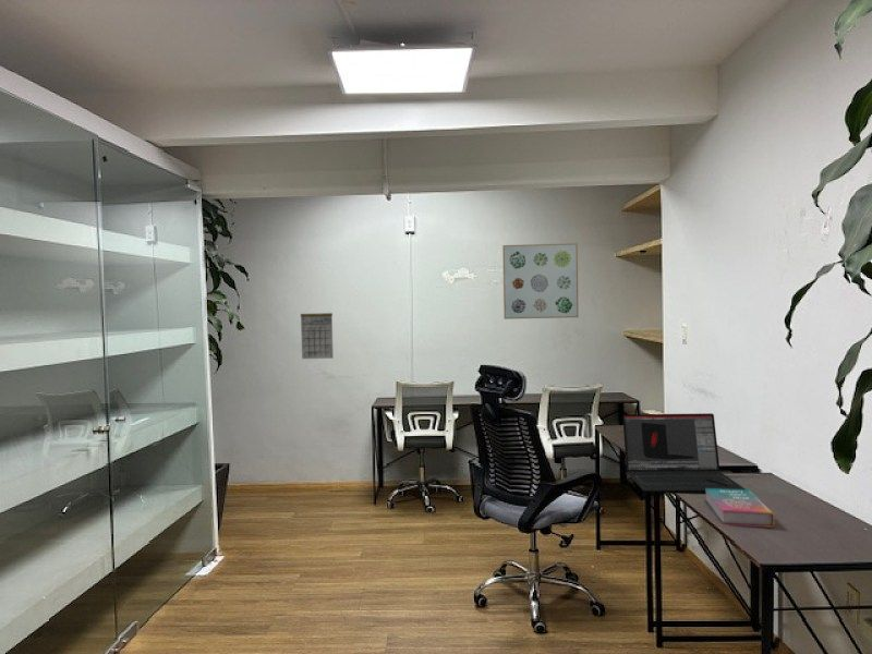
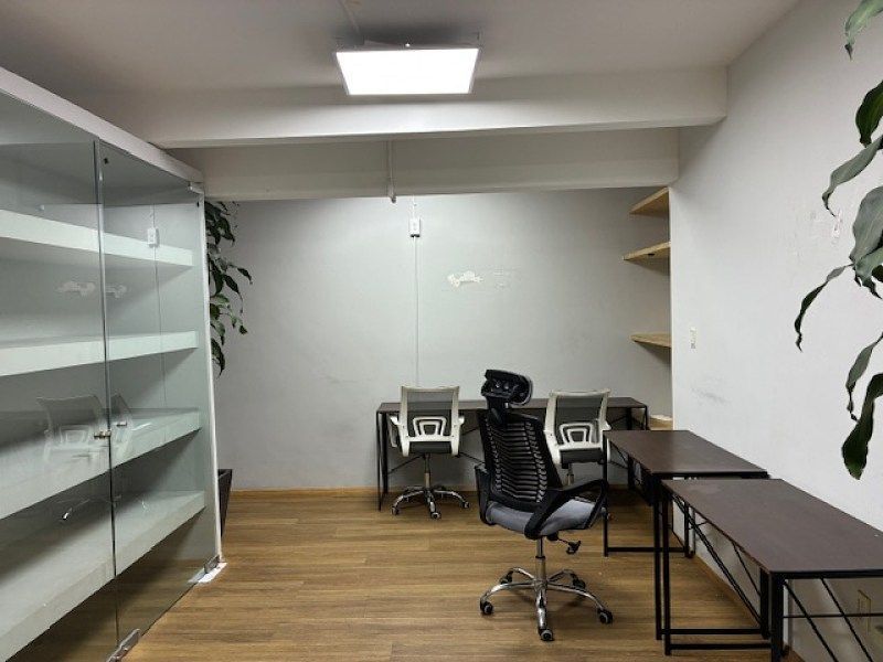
- calendar [300,307,335,360]
- book [704,488,775,529]
- wall art [501,242,580,320]
- laptop [621,412,746,494]
